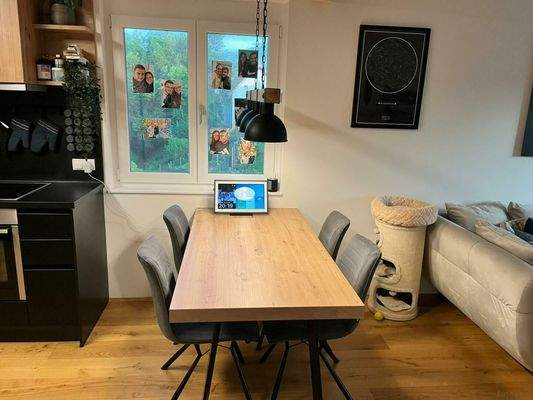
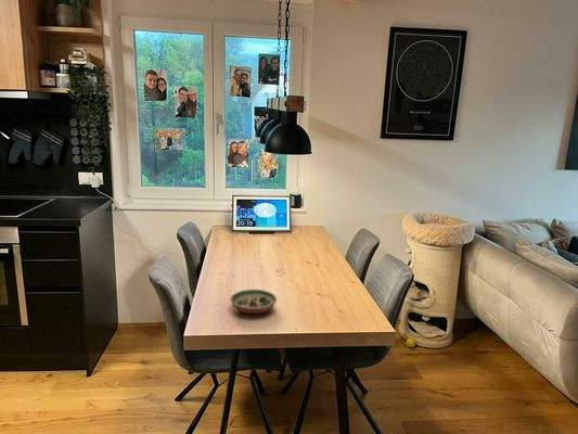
+ decorative bowl [229,289,278,315]
